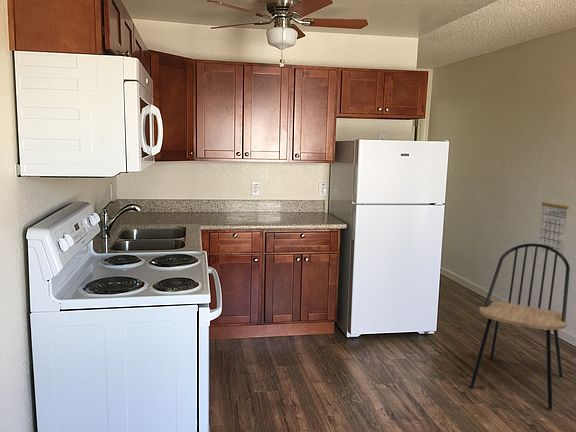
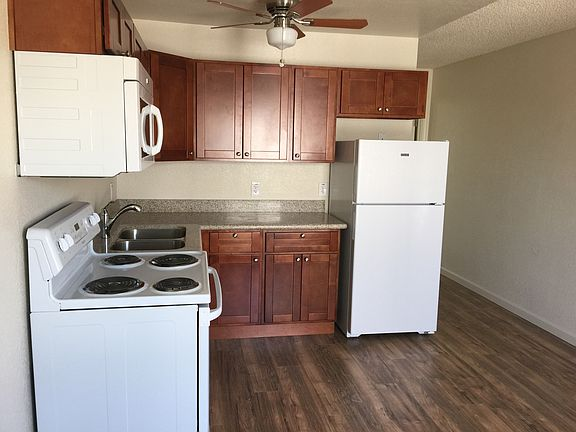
- dining chair [469,243,571,410]
- calendar [537,192,570,257]
